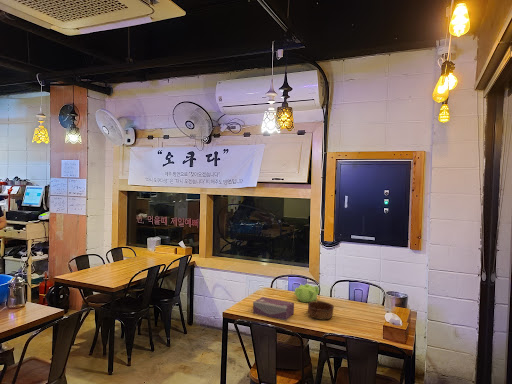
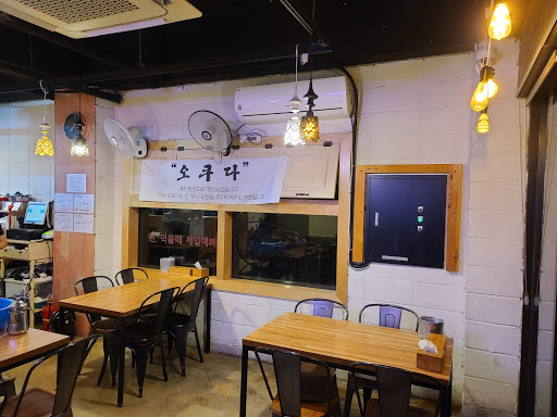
- teapot [293,283,320,303]
- bowl [307,300,335,320]
- tissue box [252,296,295,321]
